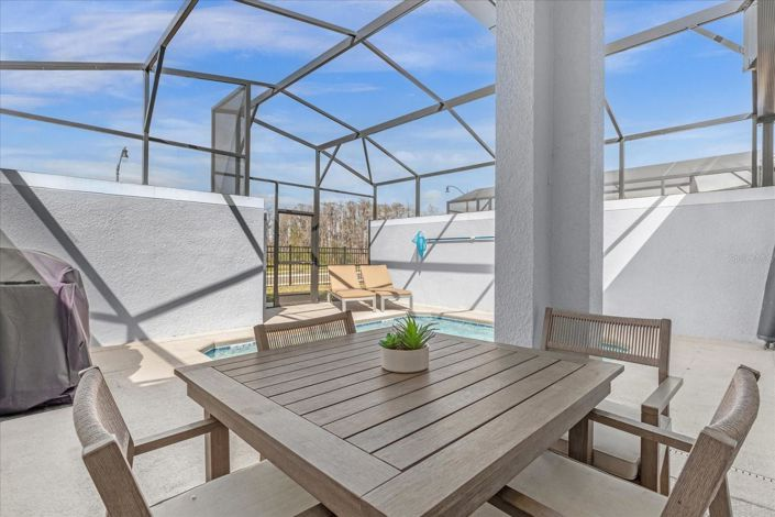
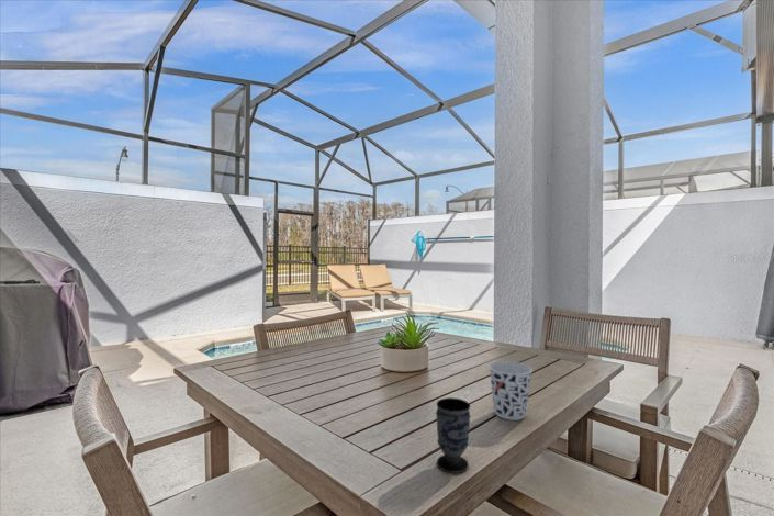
+ cup [487,360,534,422]
+ cup [435,396,472,474]
